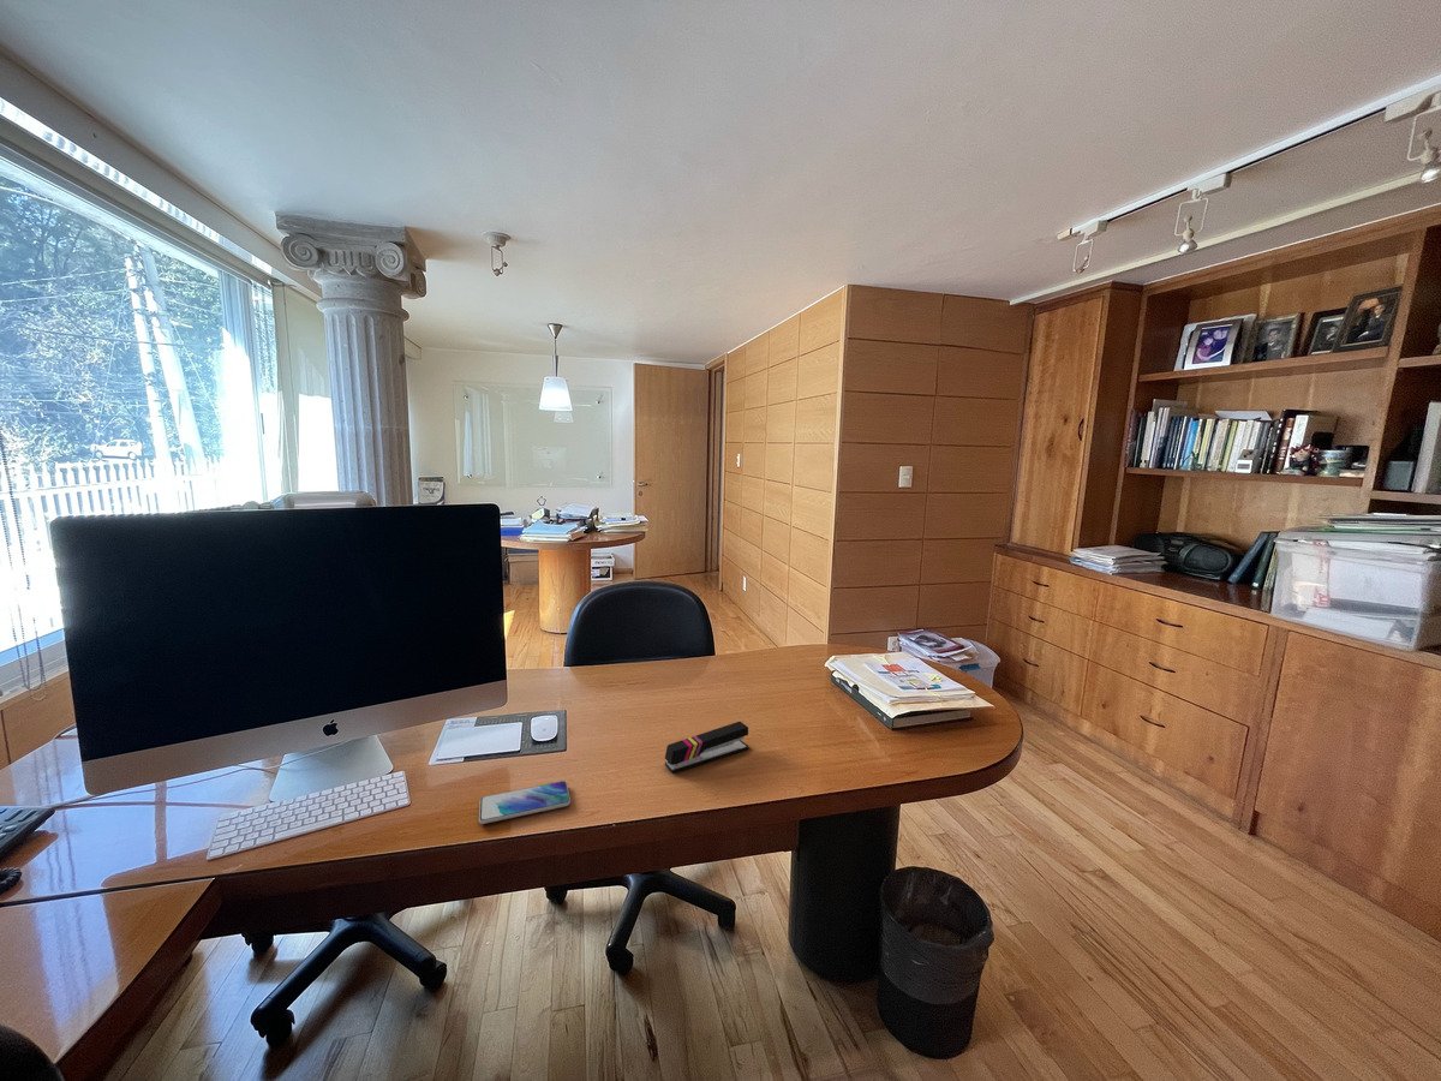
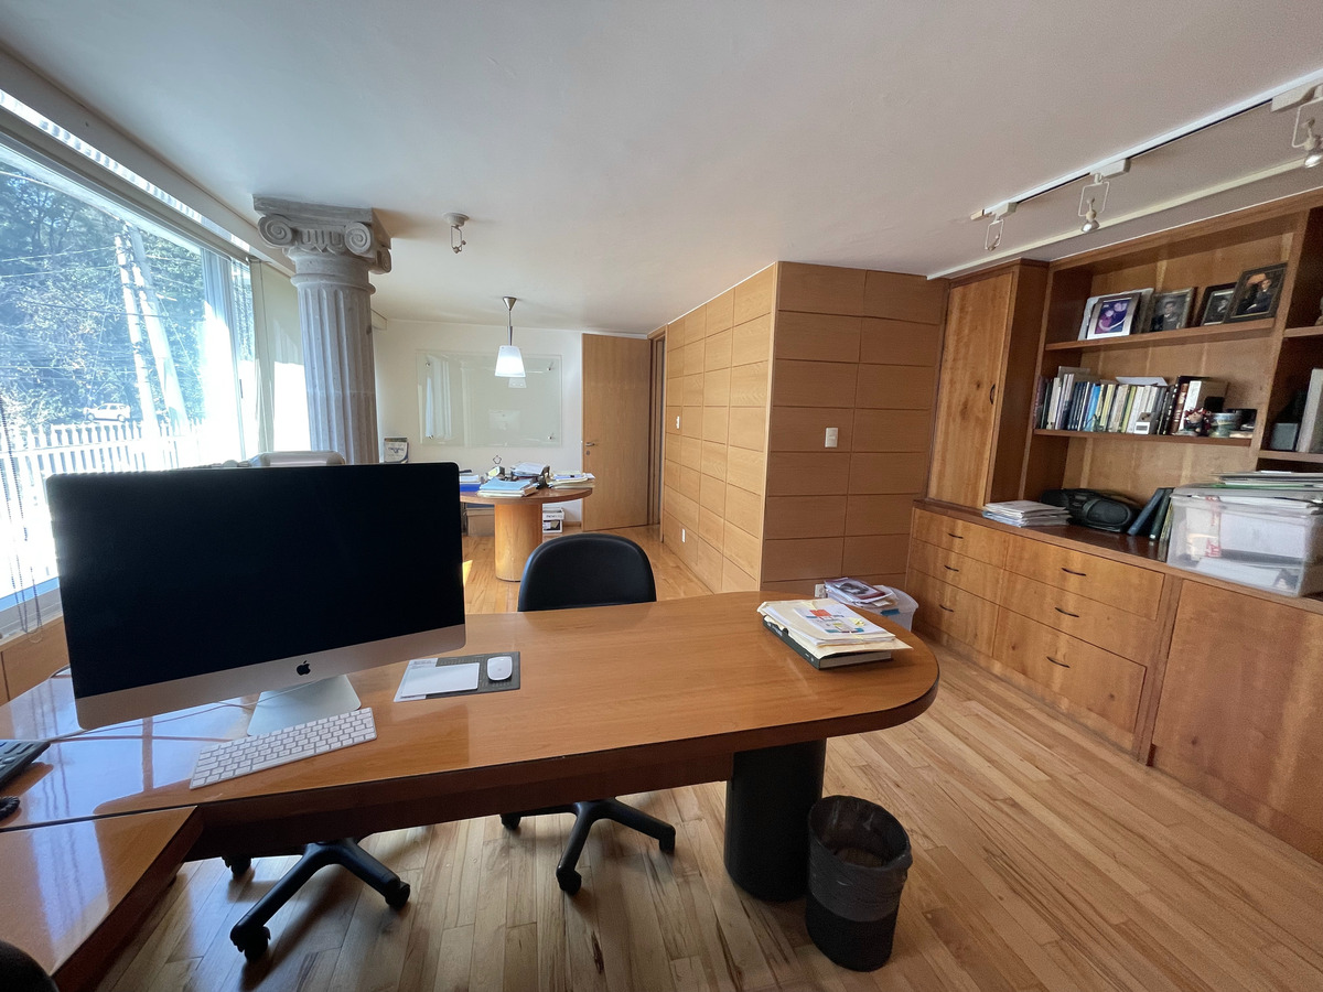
- stapler [664,721,749,774]
- smartphone [478,780,572,825]
